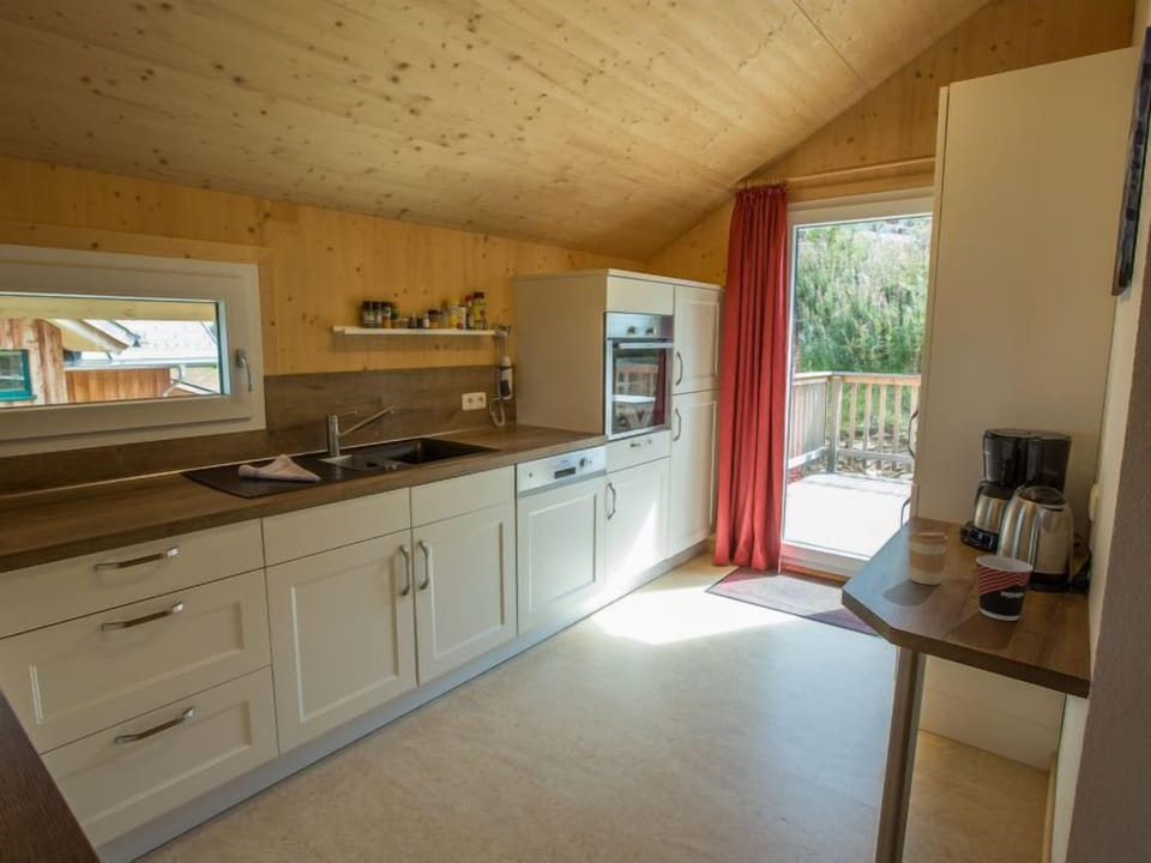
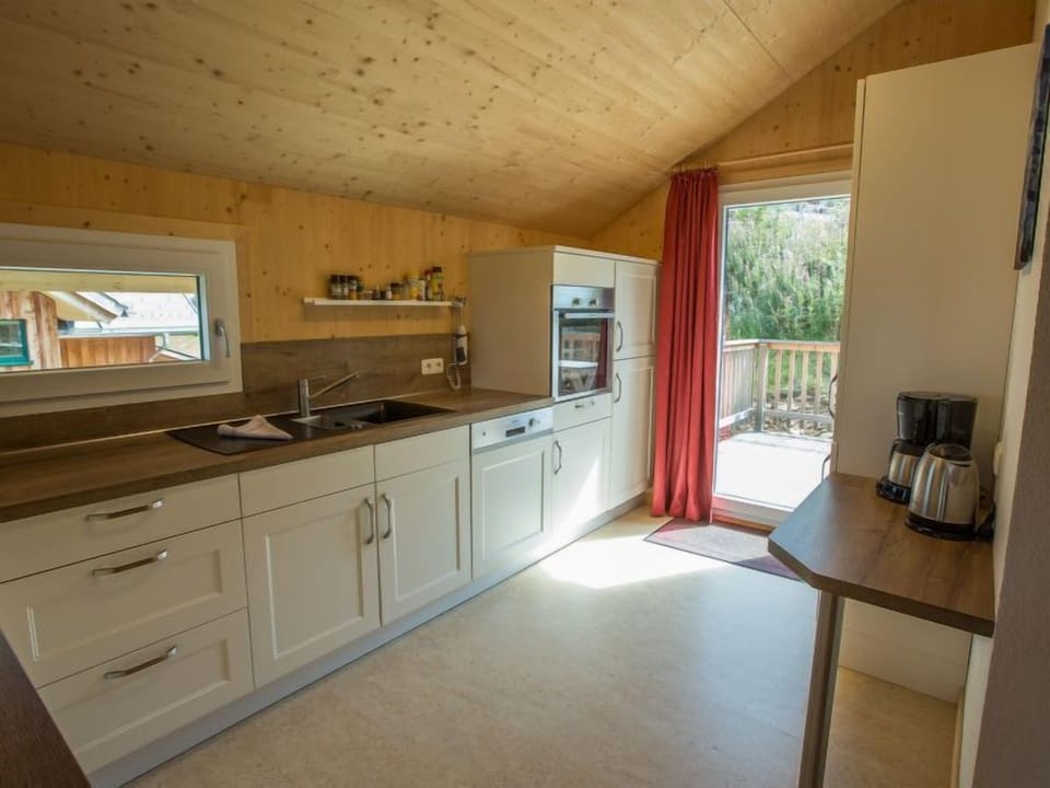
- coffee cup [906,530,950,586]
- cup [975,555,1034,622]
